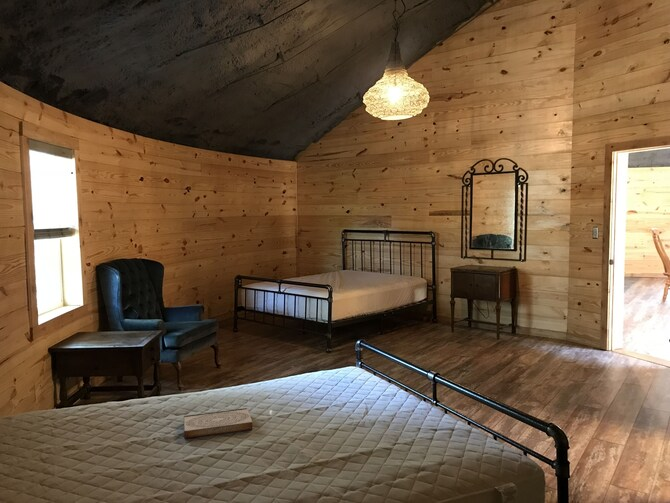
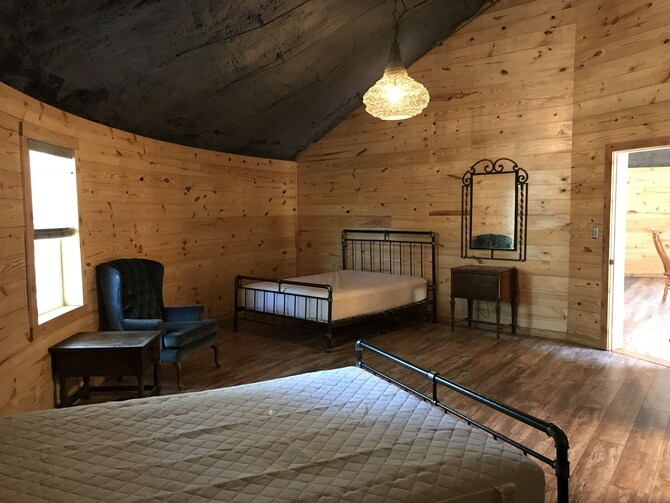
- book [183,407,254,440]
